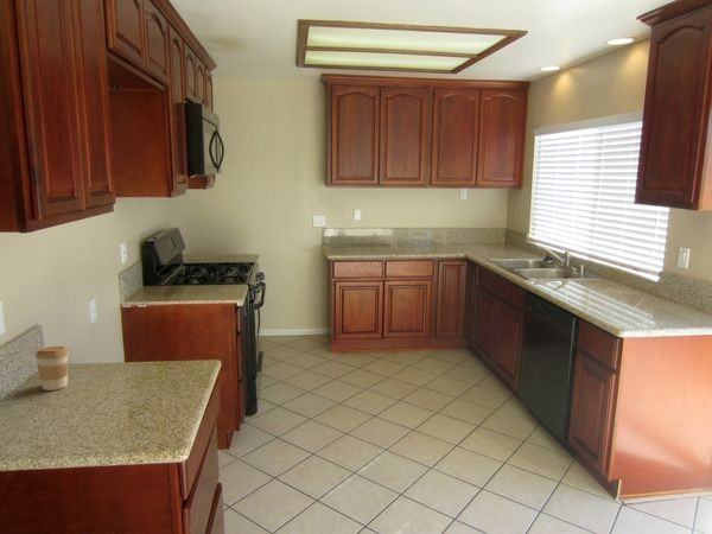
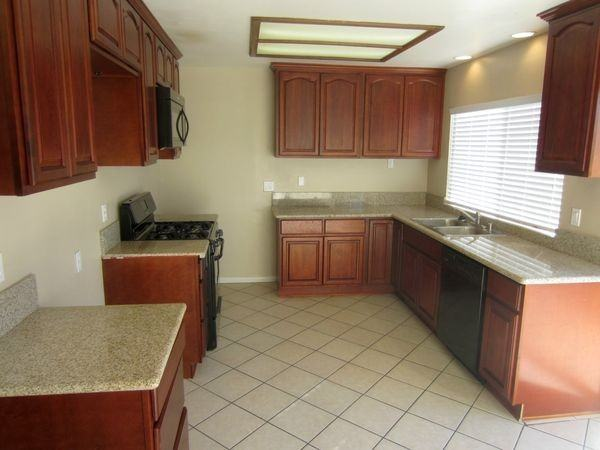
- coffee cup [34,345,70,392]
